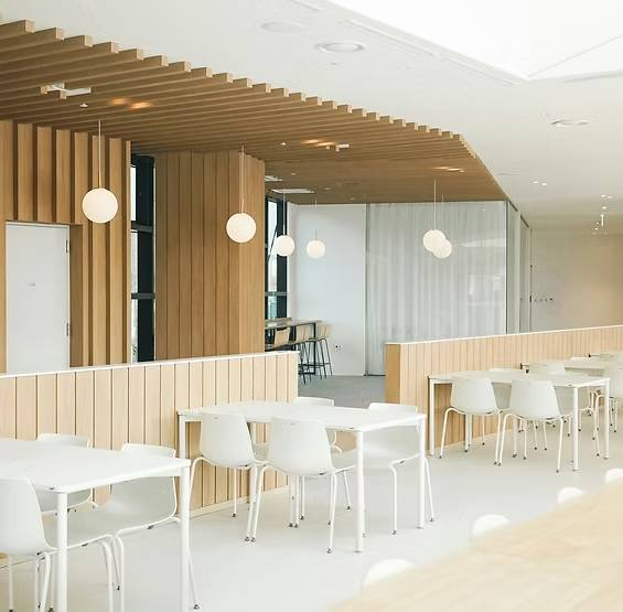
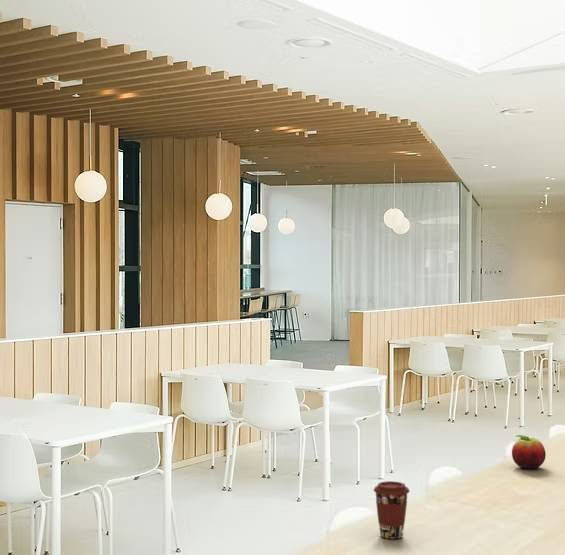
+ coffee cup [373,480,411,540]
+ fruit [511,434,547,470]
